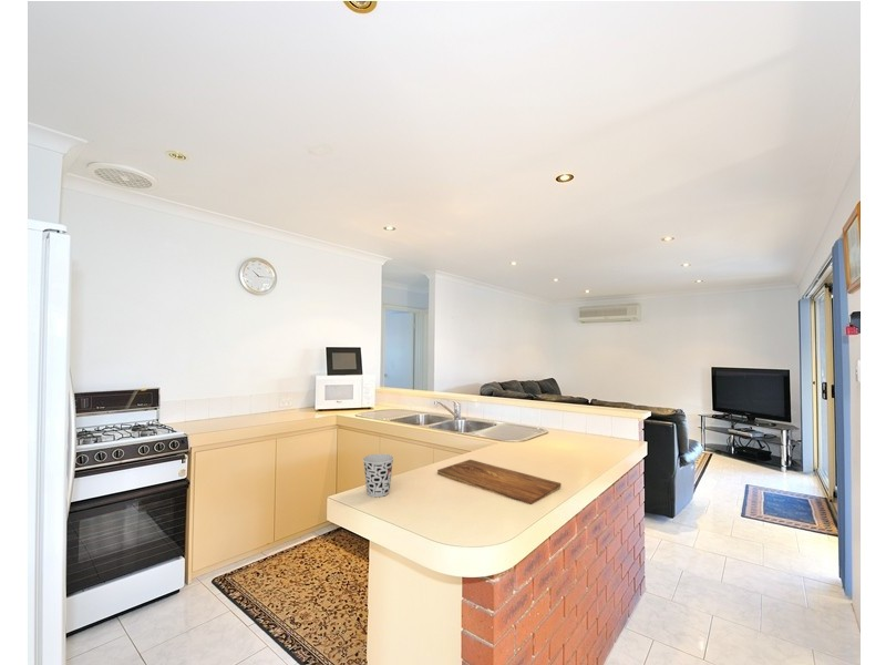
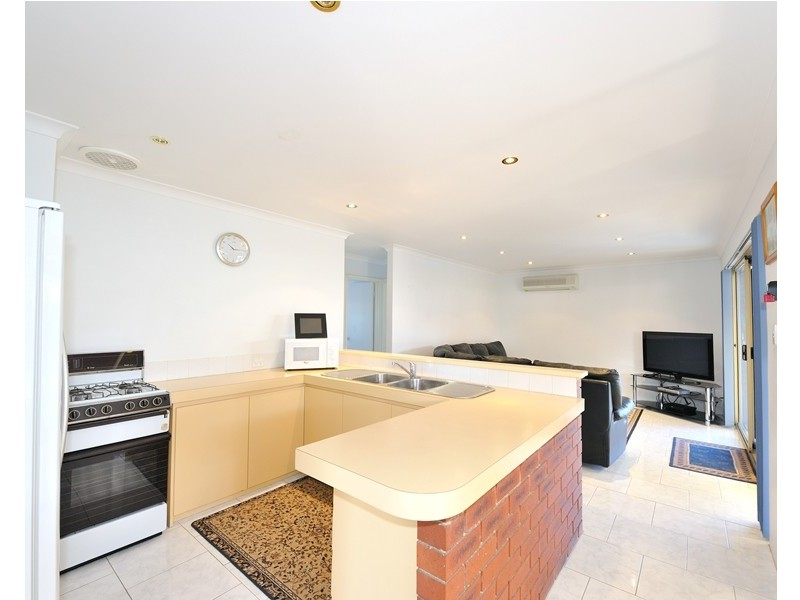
- cup [362,453,394,498]
- cutting board [436,459,563,505]
